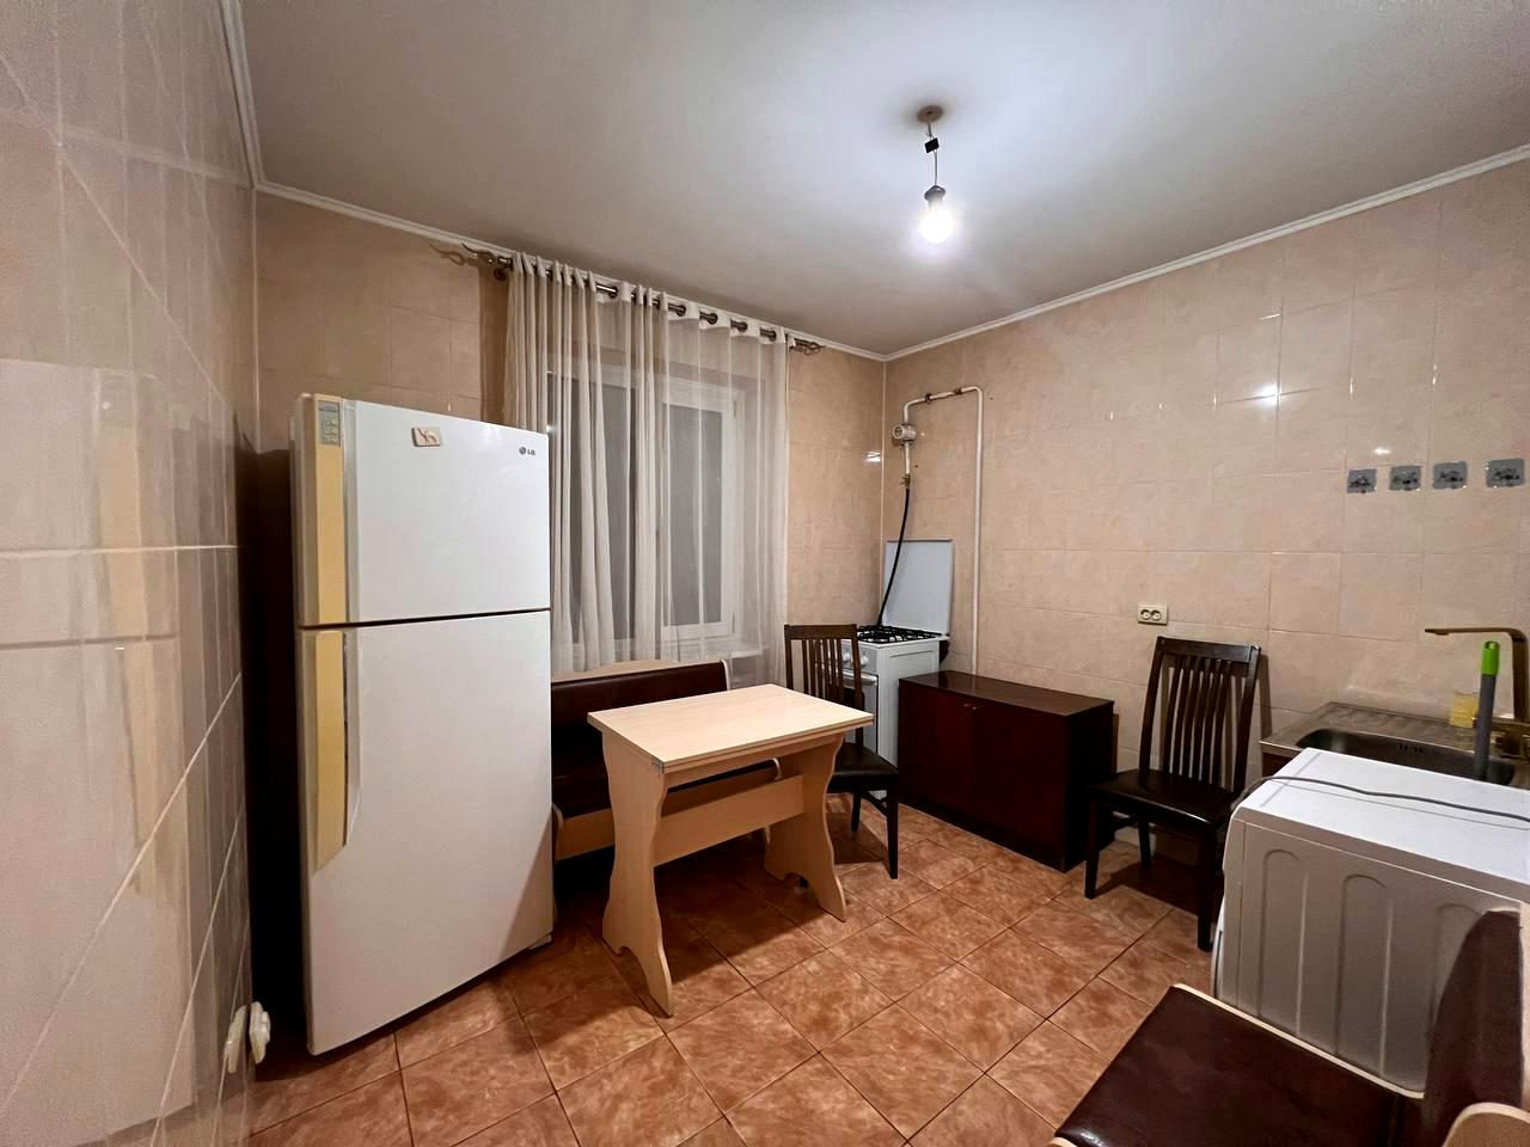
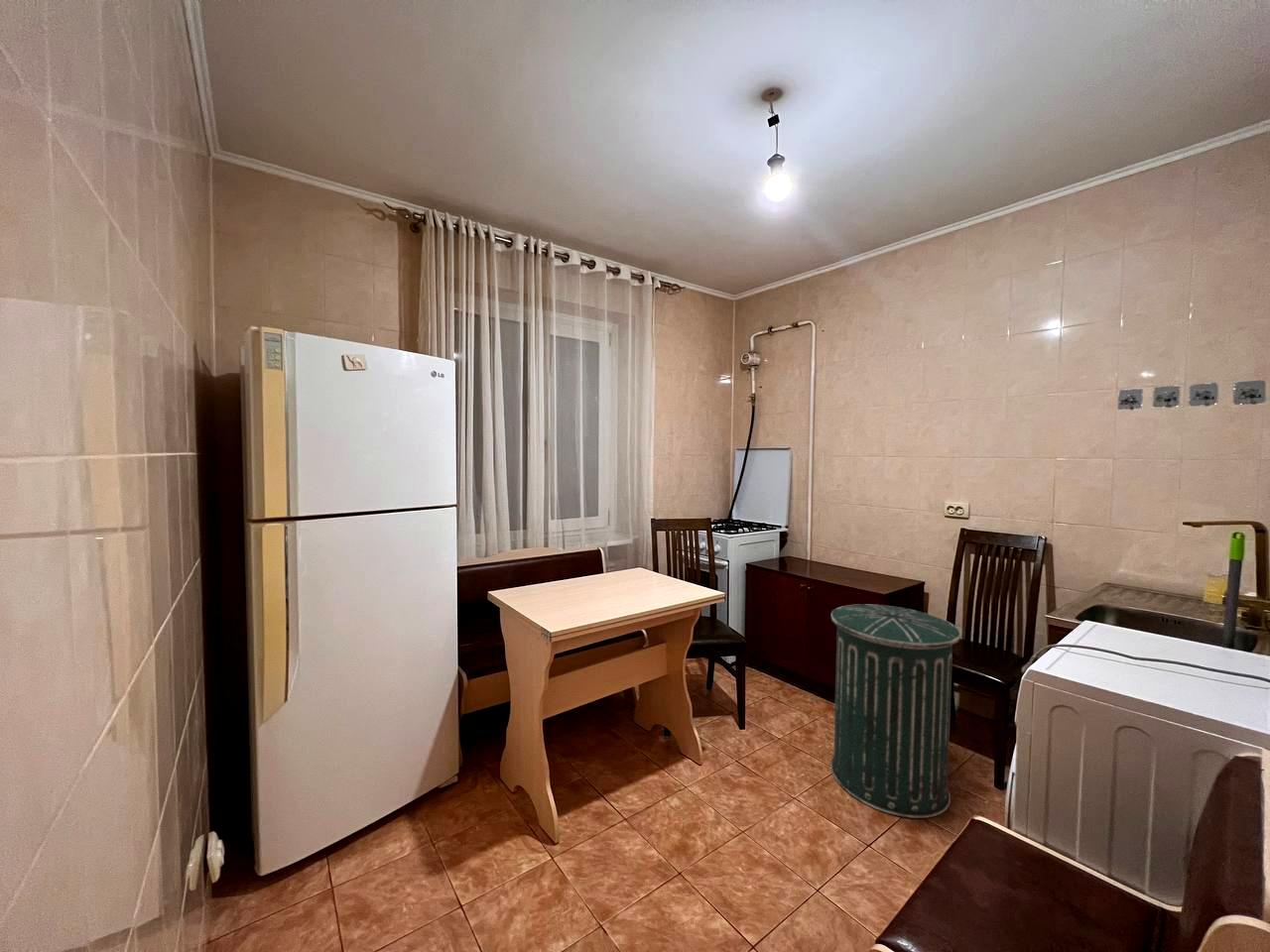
+ trash can [829,604,962,819]
